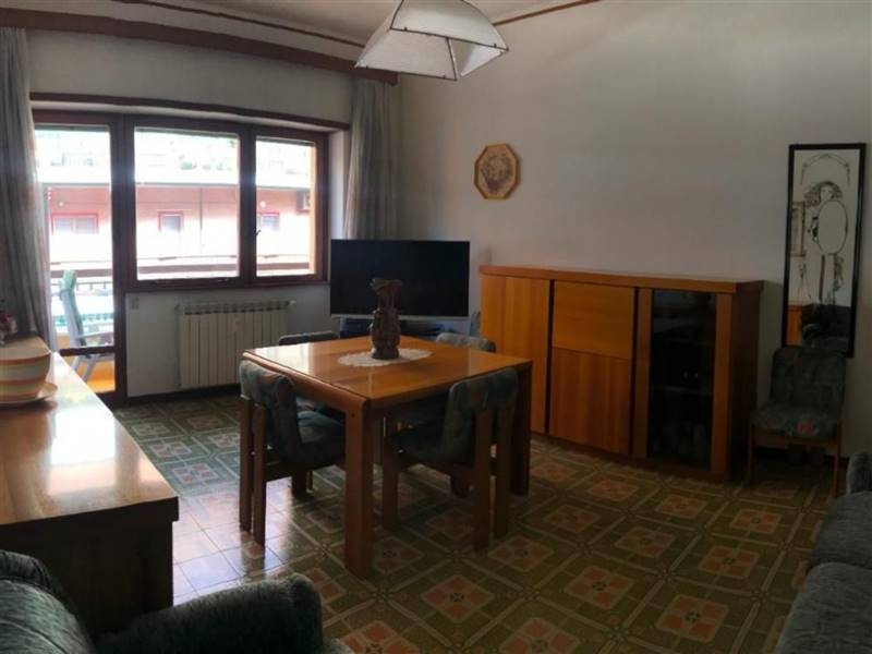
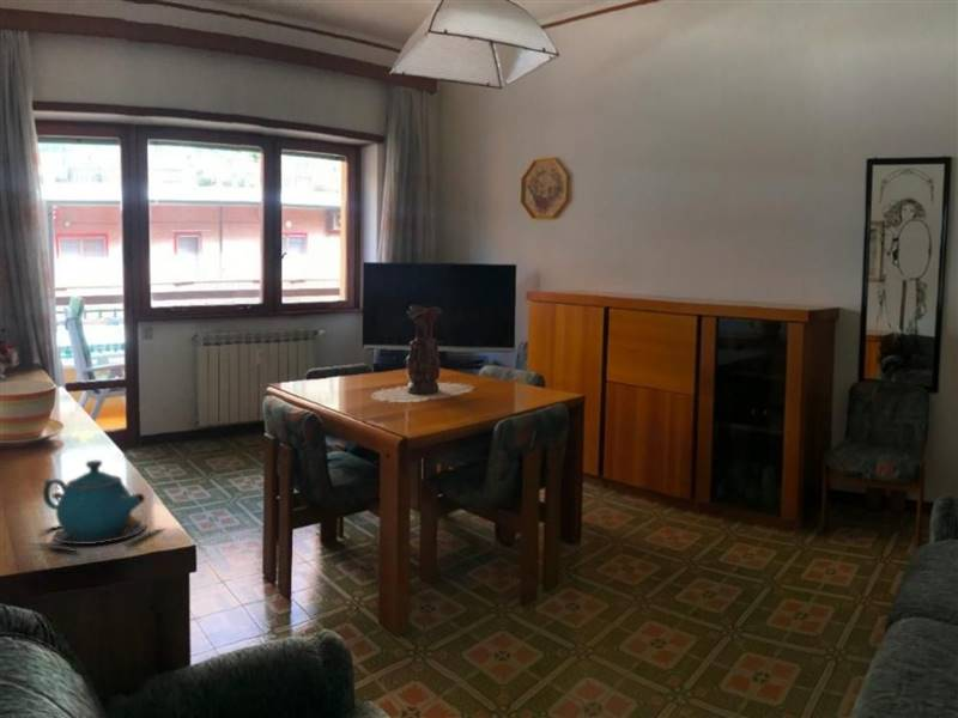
+ teapot [30,460,165,554]
